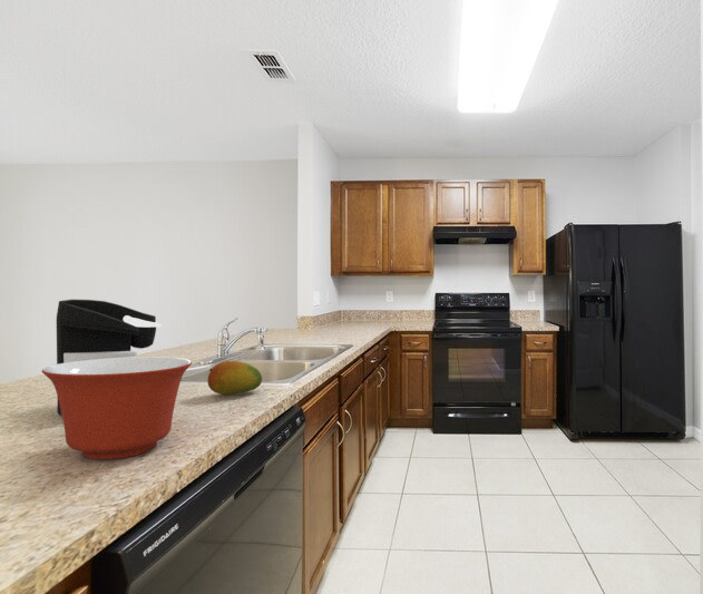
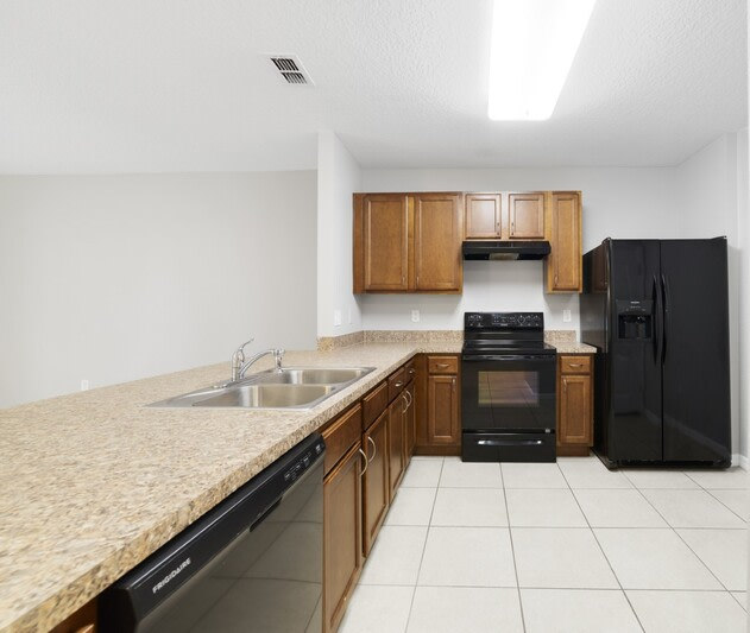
- fruit [206,359,263,396]
- mixing bowl [41,356,193,460]
- coffee maker [56,299,163,417]
